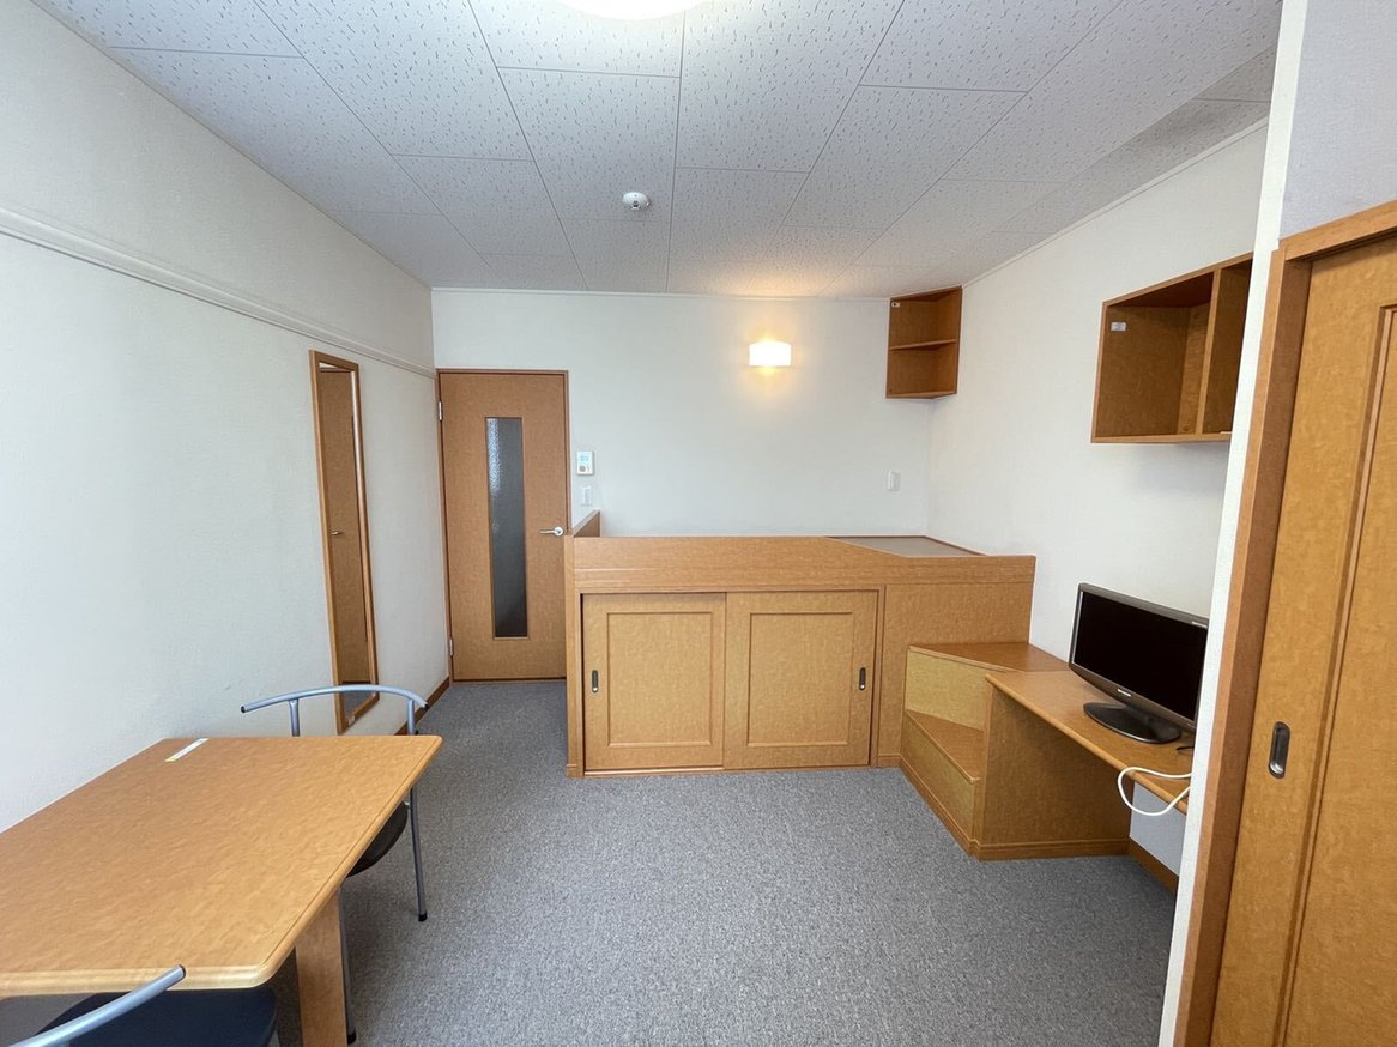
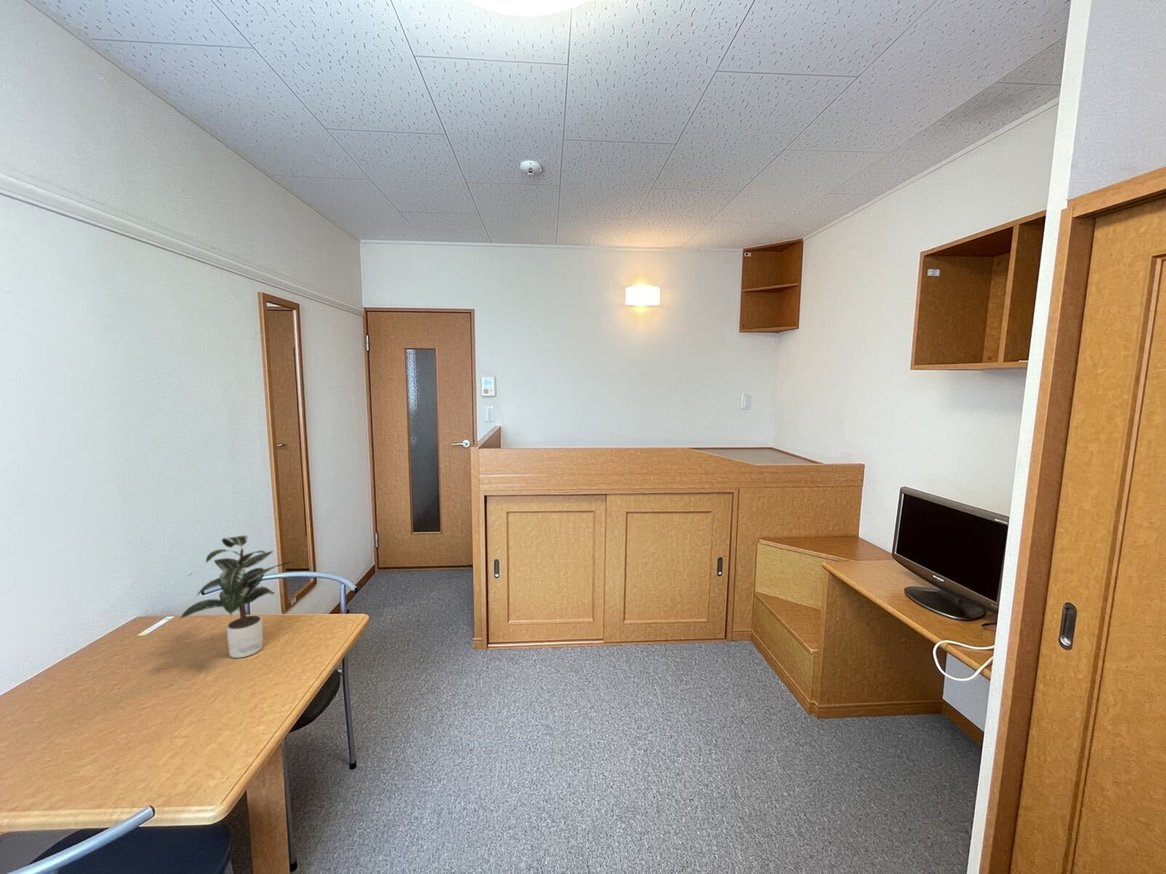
+ potted plant [178,534,292,659]
